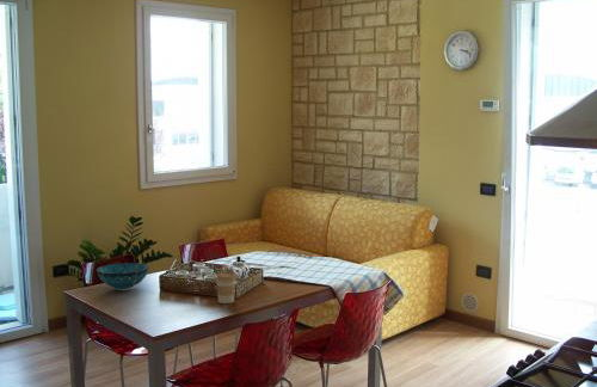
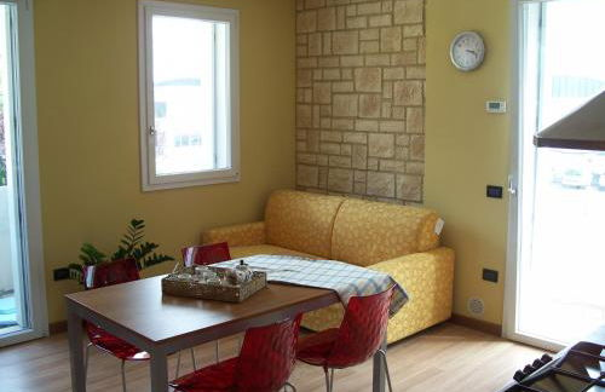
- decorative bowl [96,262,150,291]
- coffee cup [214,271,238,305]
